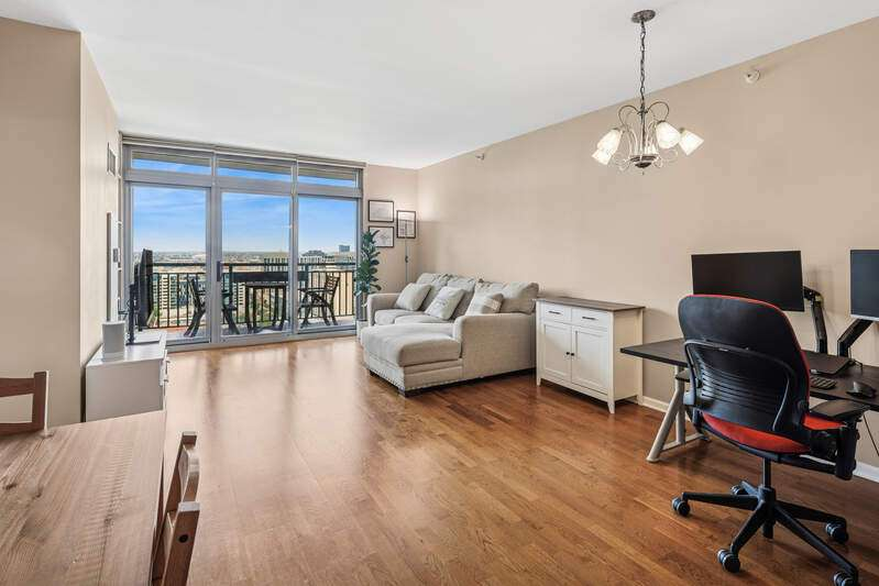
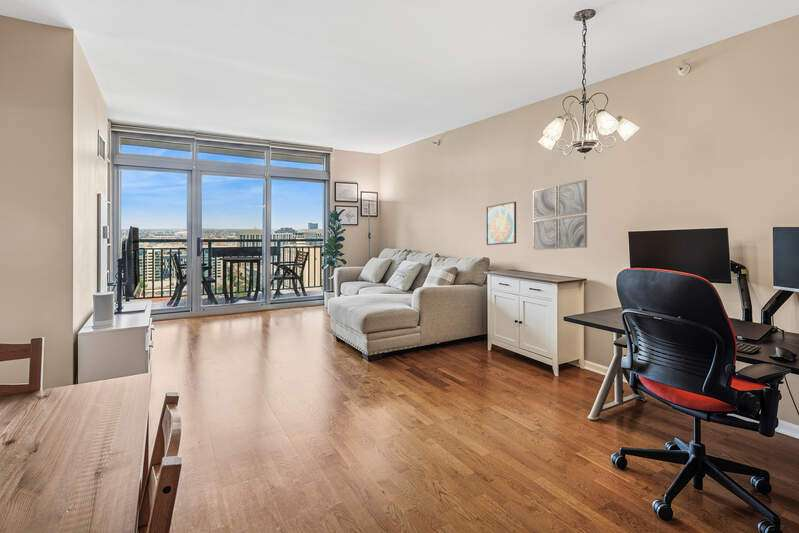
+ wall art [532,179,588,251]
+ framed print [486,201,517,246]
